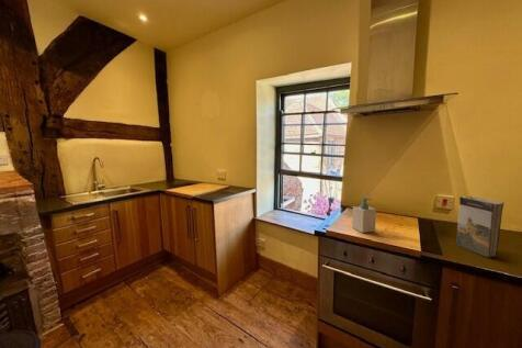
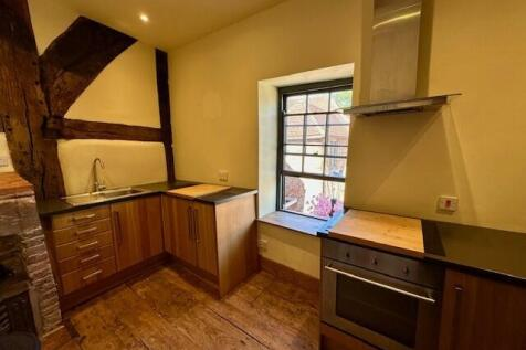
- book [455,194,506,259]
- soap bottle [351,195,377,234]
